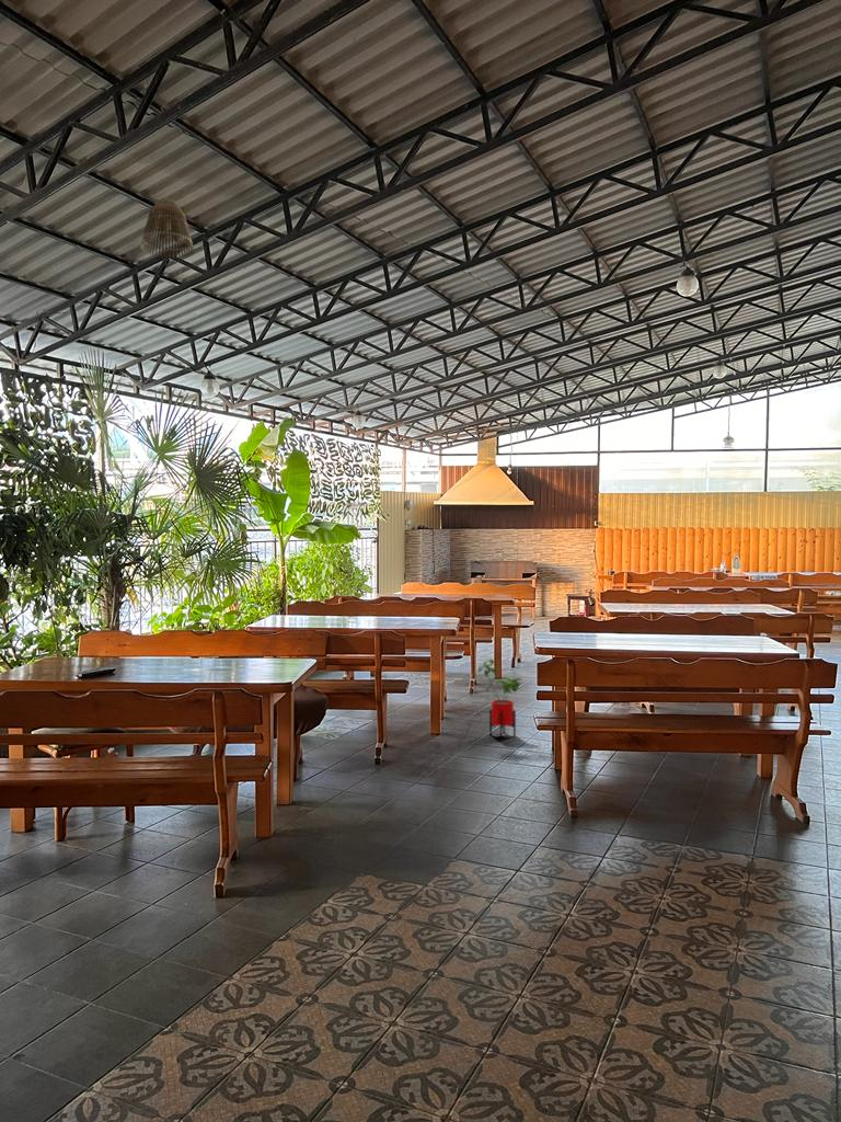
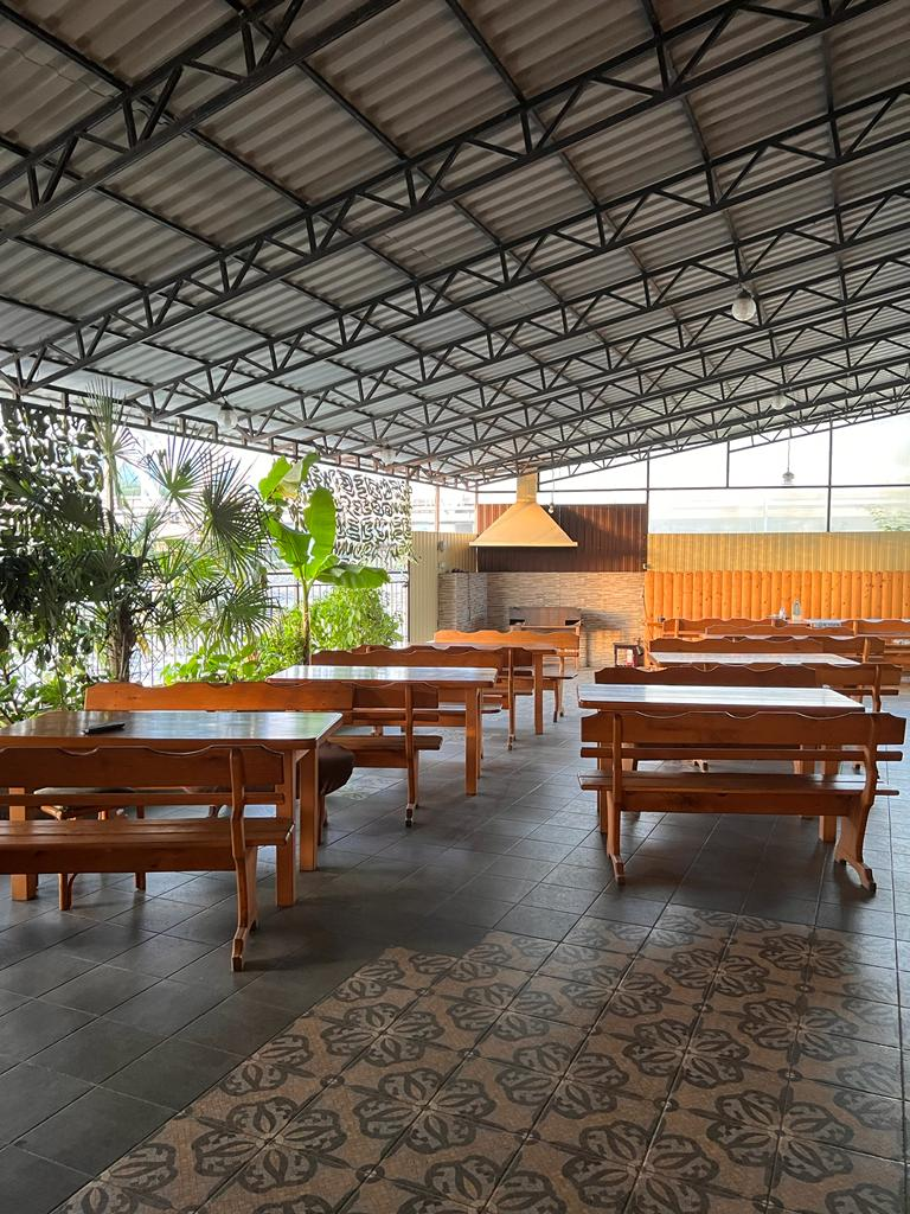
- lamp shade [139,197,196,260]
- house plant [474,659,523,739]
